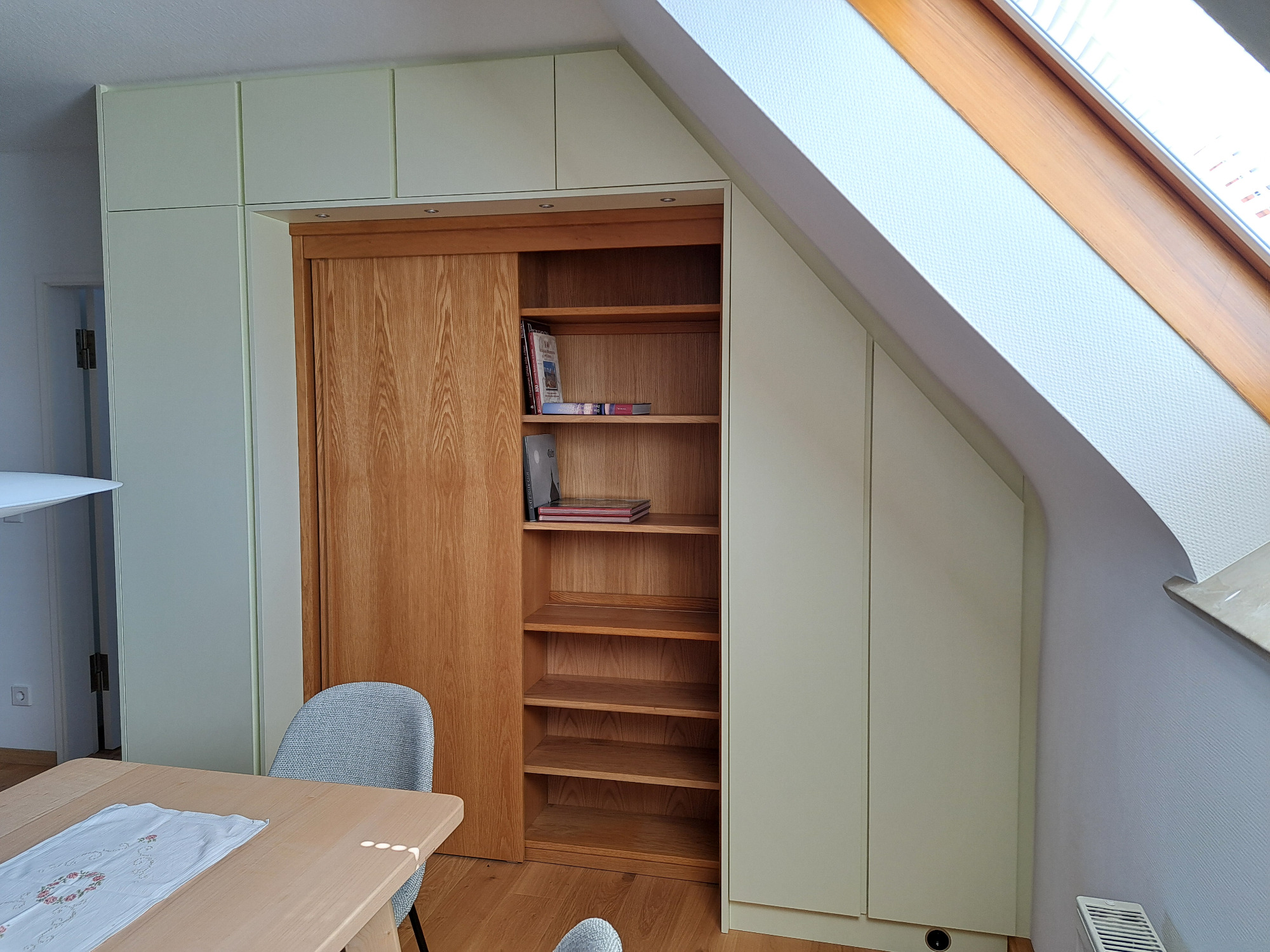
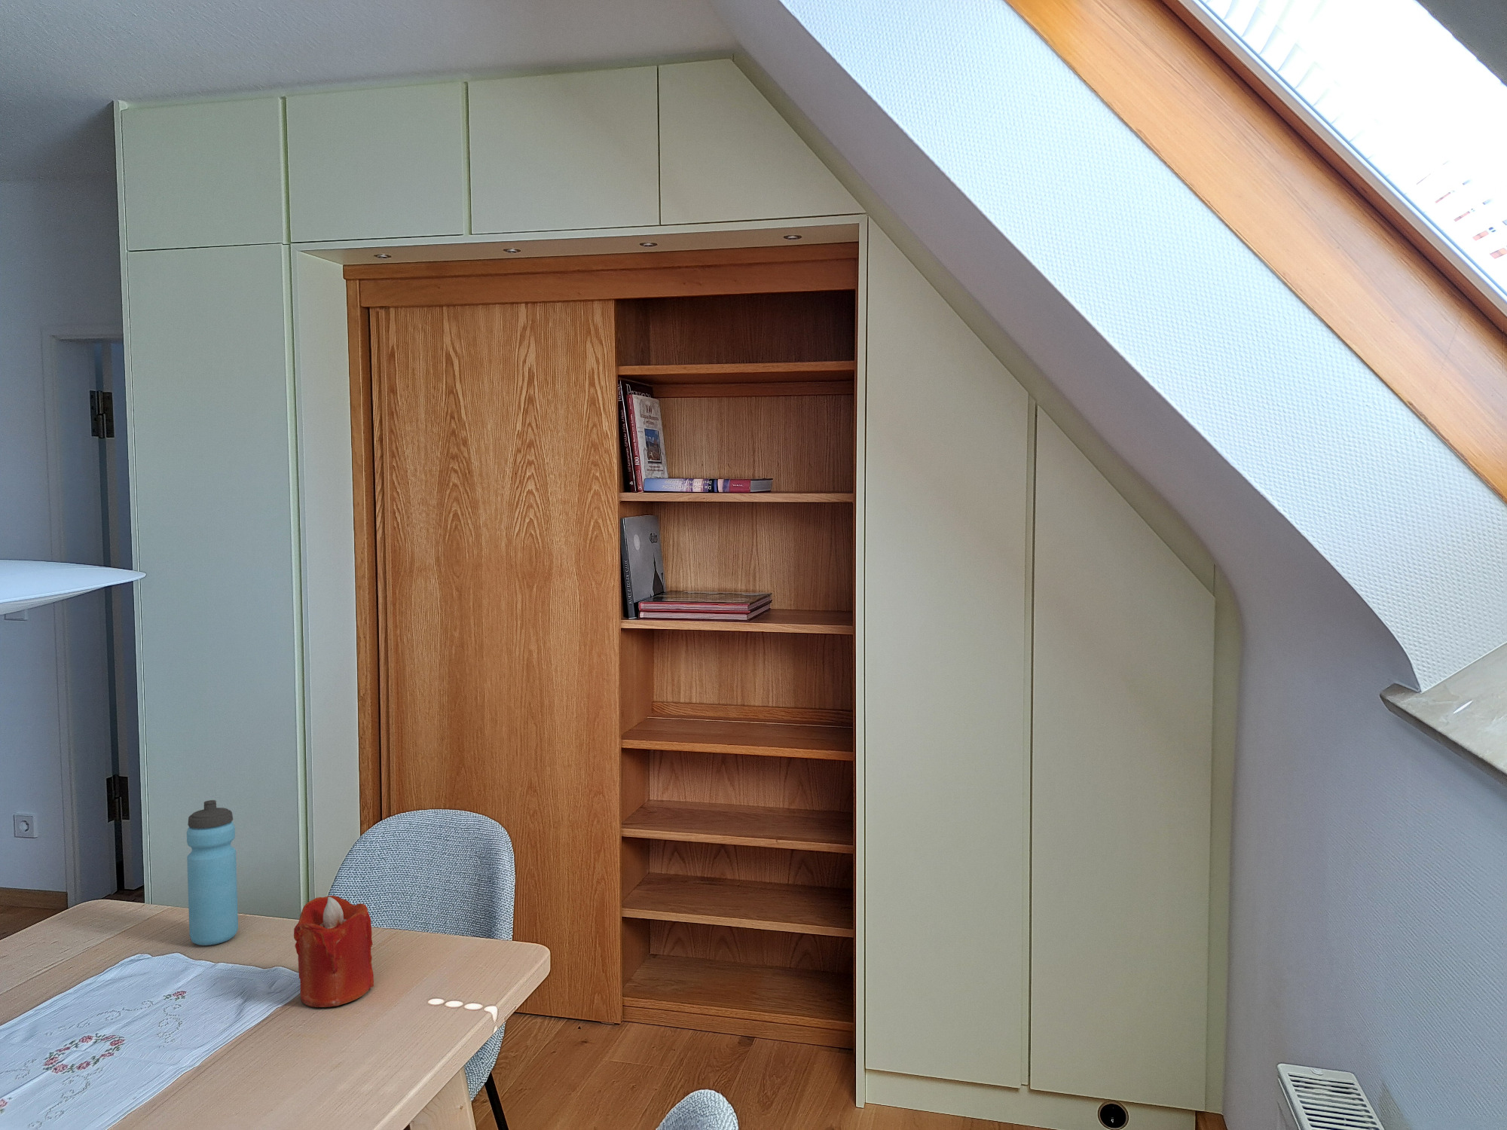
+ water bottle [186,799,239,946]
+ candle [293,895,375,1008]
